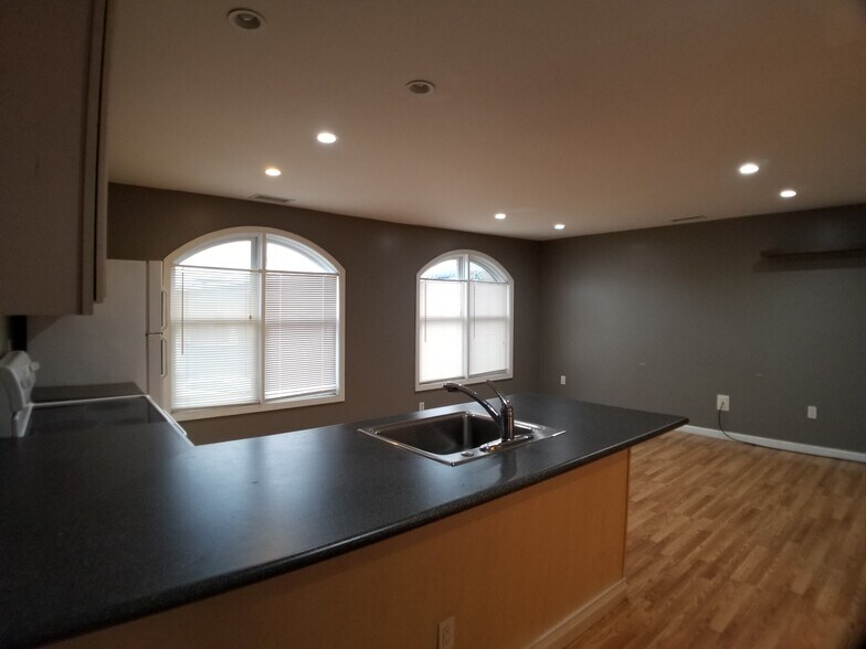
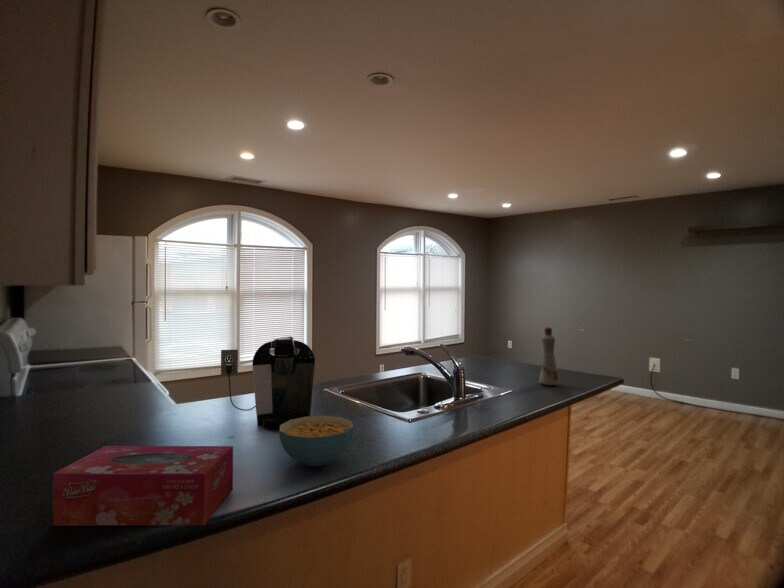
+ coffee maker [220,335,316,431]
+ bottle [538,326,559,387]
+ cereal bowl [278,415,355,467]
+ tissue box [52,445,234,526]
